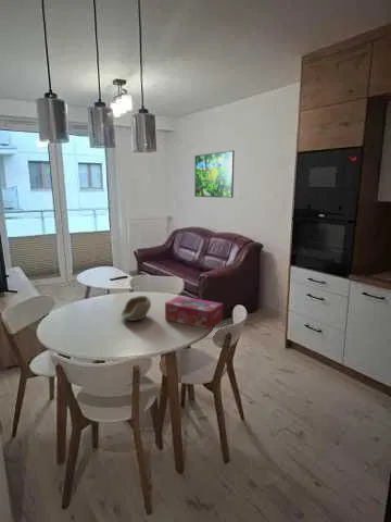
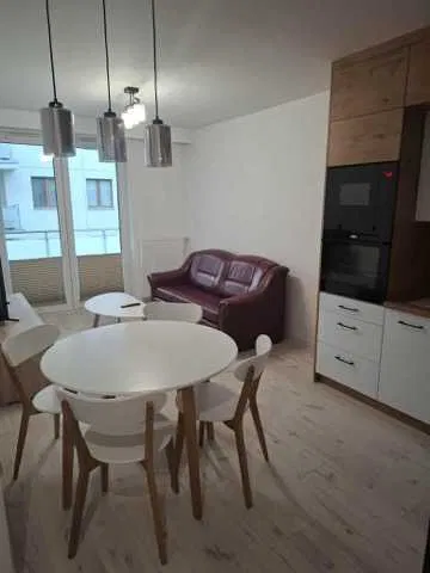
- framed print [193,149,236,199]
- tissue box [164,295,224,331]
- bowl [119,295,152,322]
